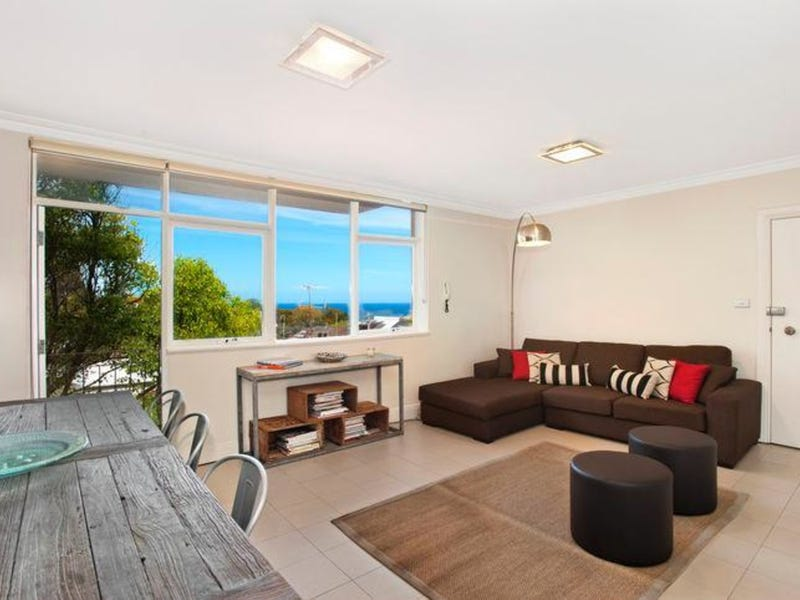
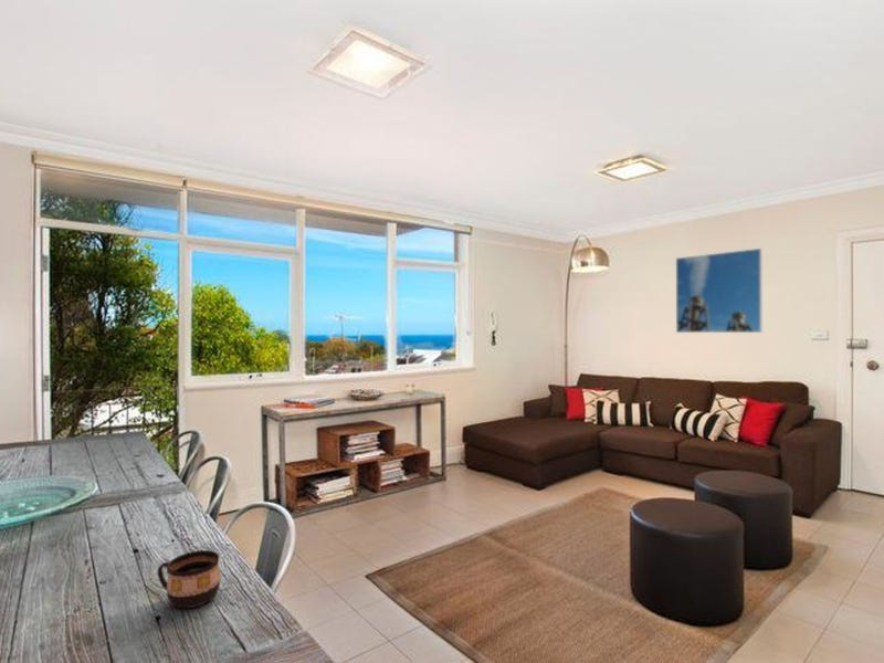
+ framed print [675,248,762,334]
+ cup [157,549,221,609]
